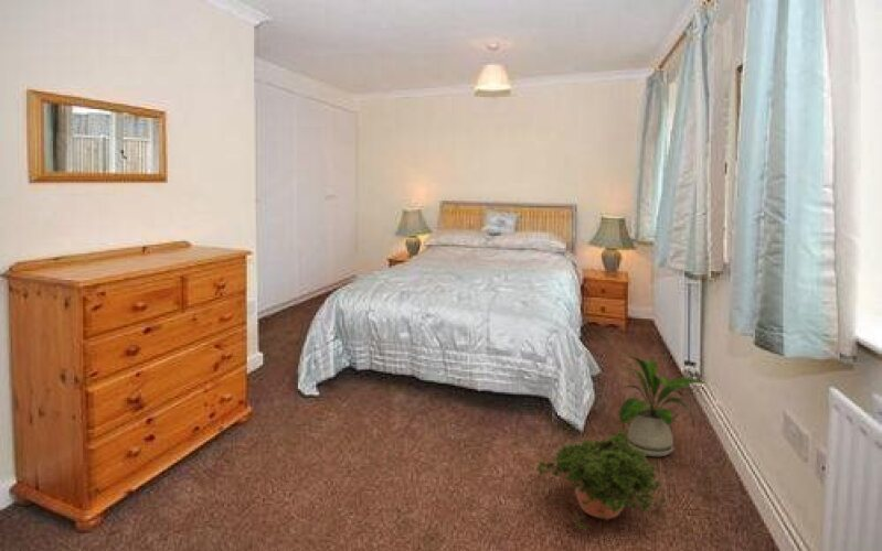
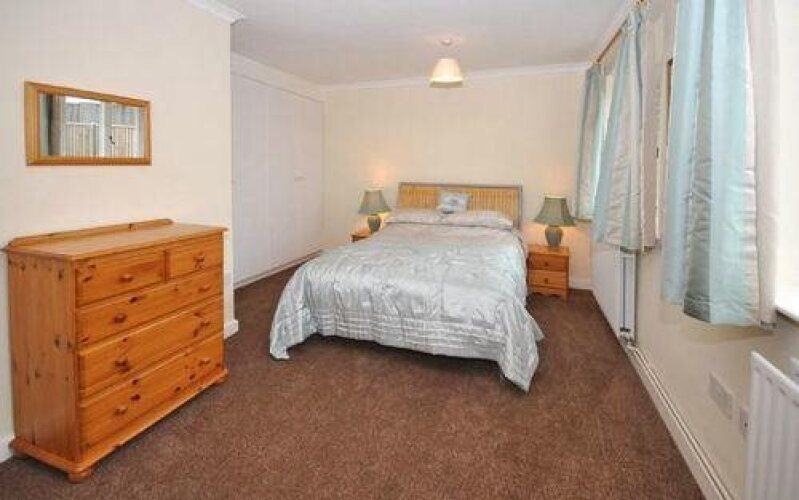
- house plant [617,354,708,457]
- potted plant [532,429,669,531]
